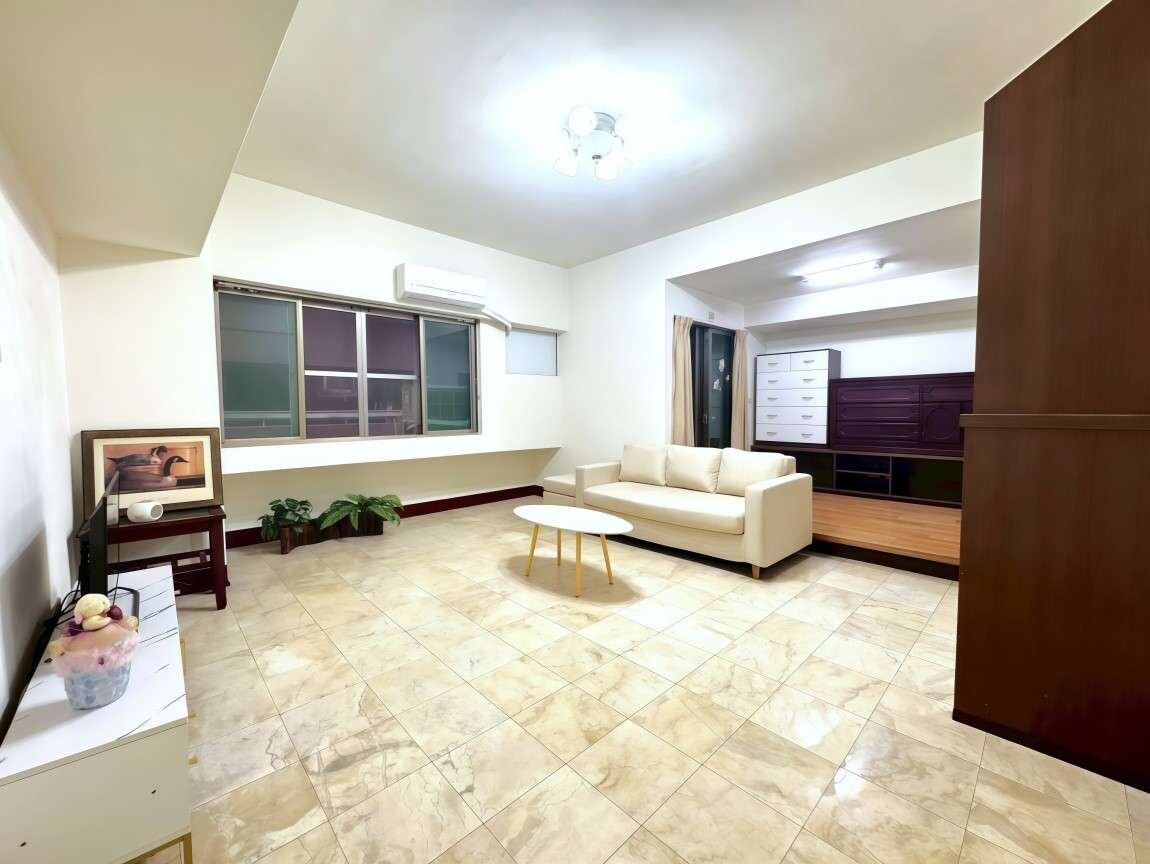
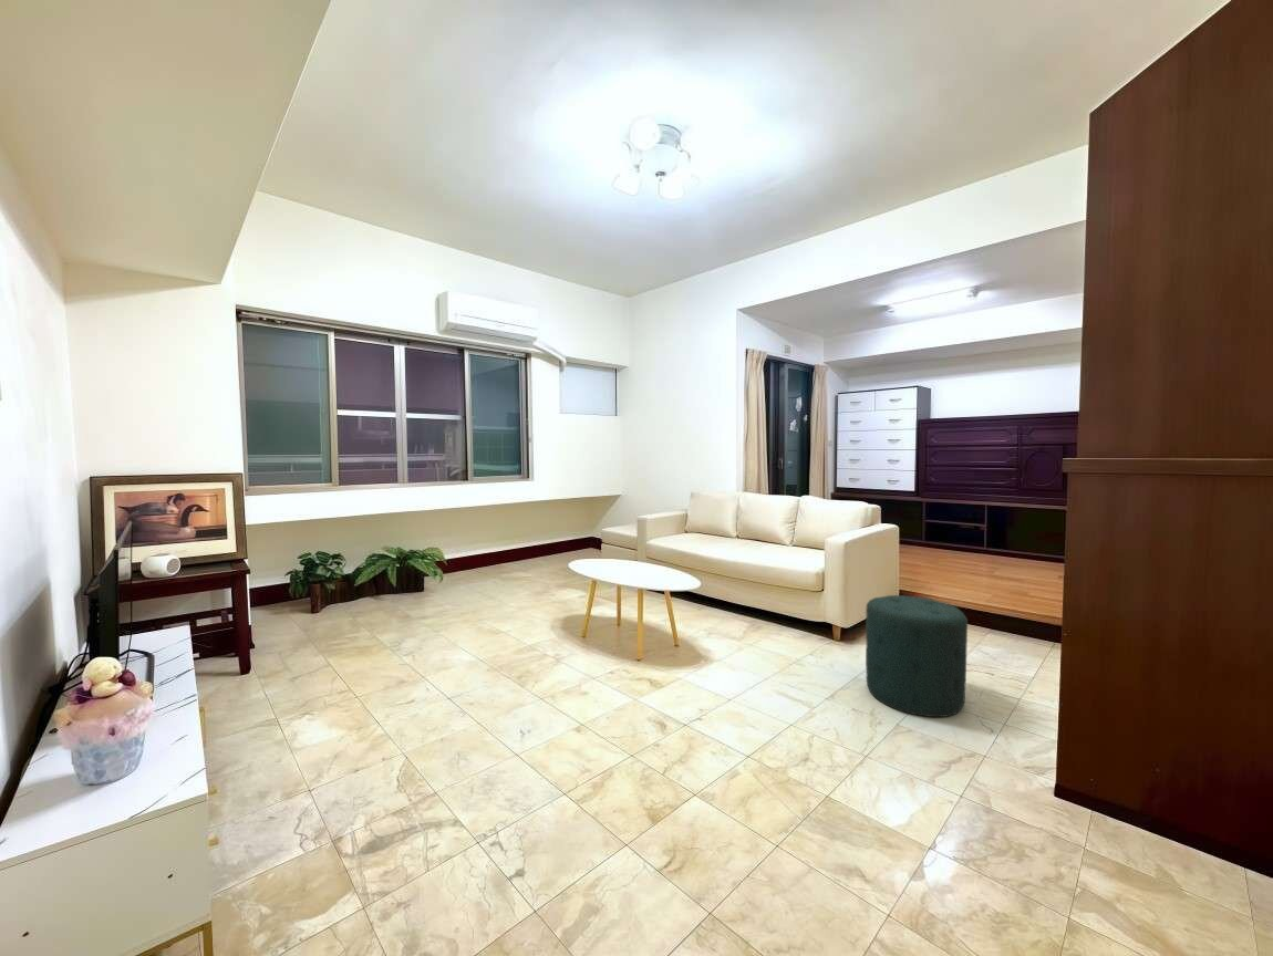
+ ottoman [865,594,969,718]
